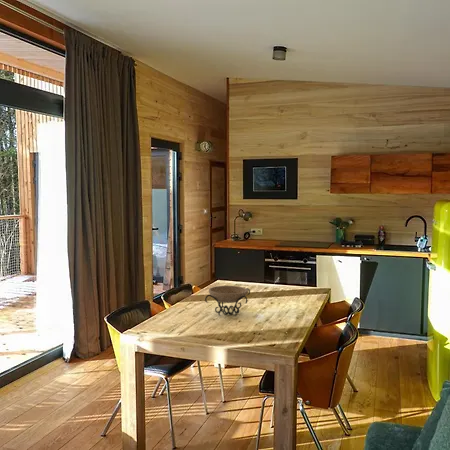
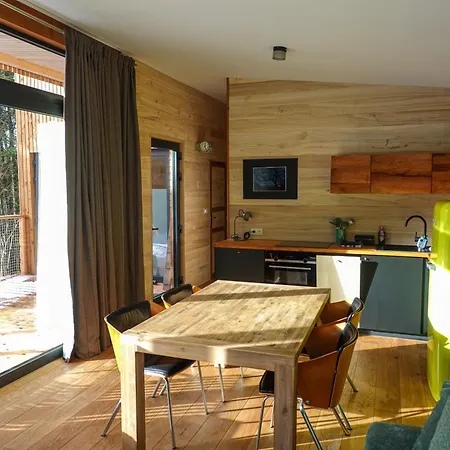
- decorative bowl [204,285,251,317]
